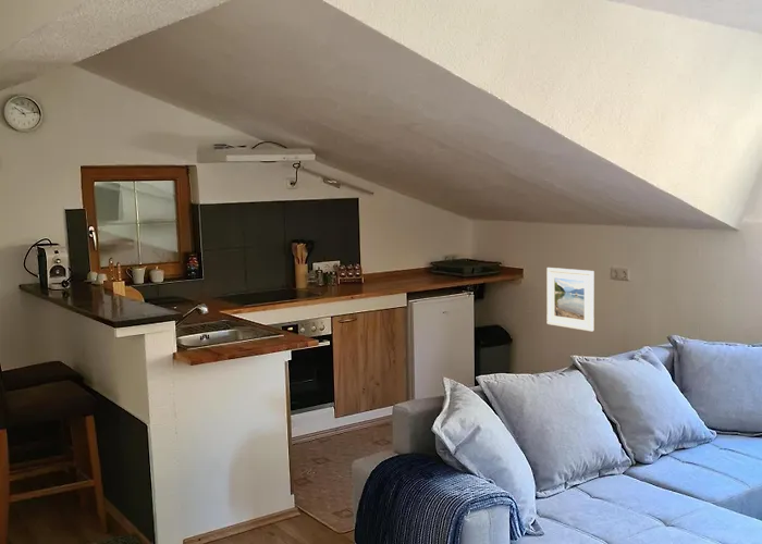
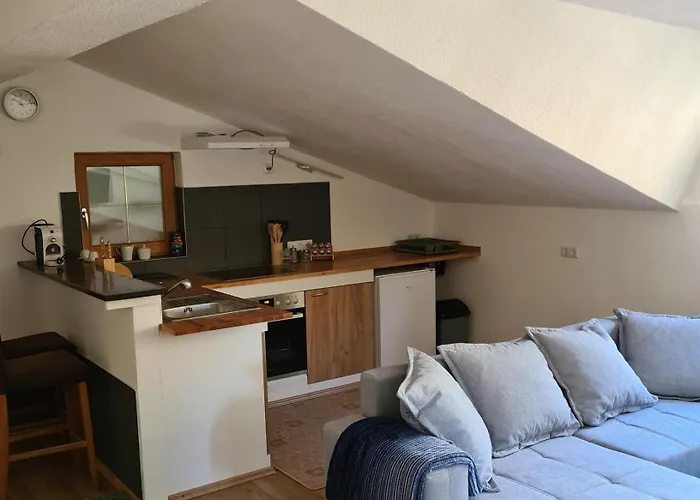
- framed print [545,267,595,332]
